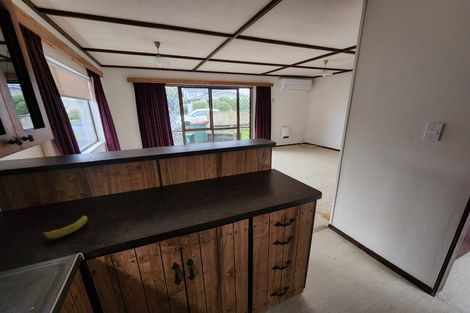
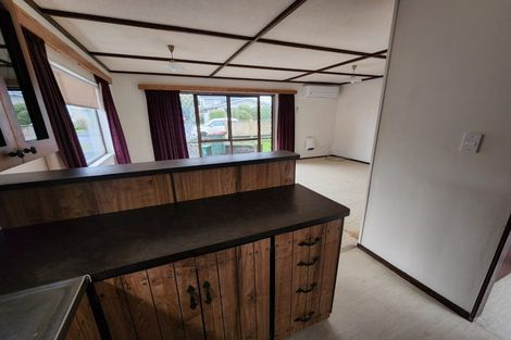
- fruit [40,215,88,239]
